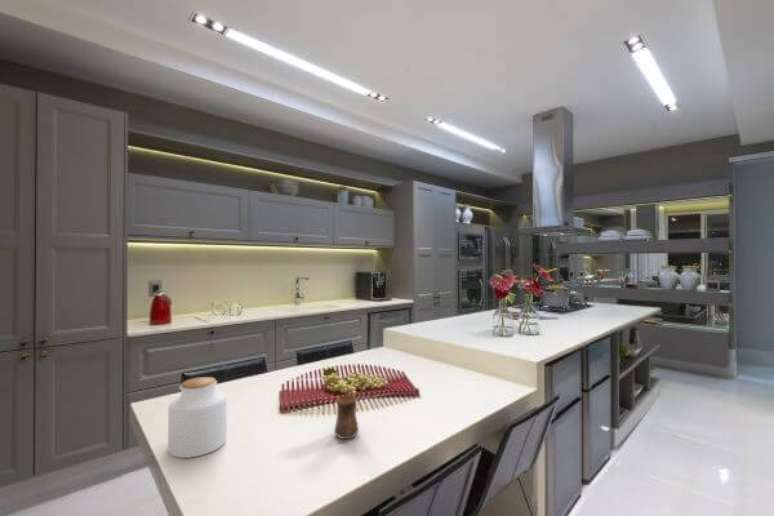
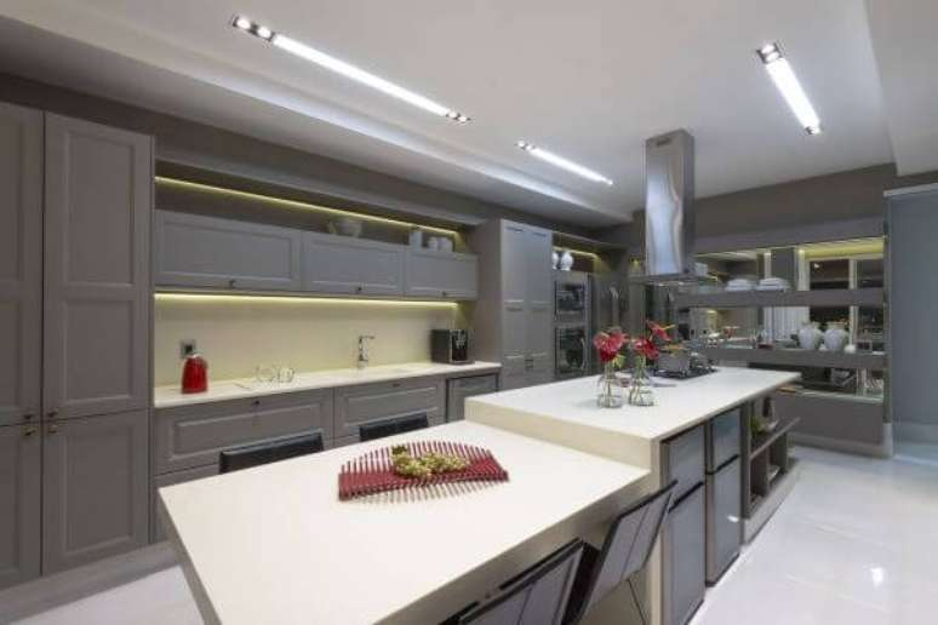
- cup [333,394,360,440]
- jar [167,376,228,459]
